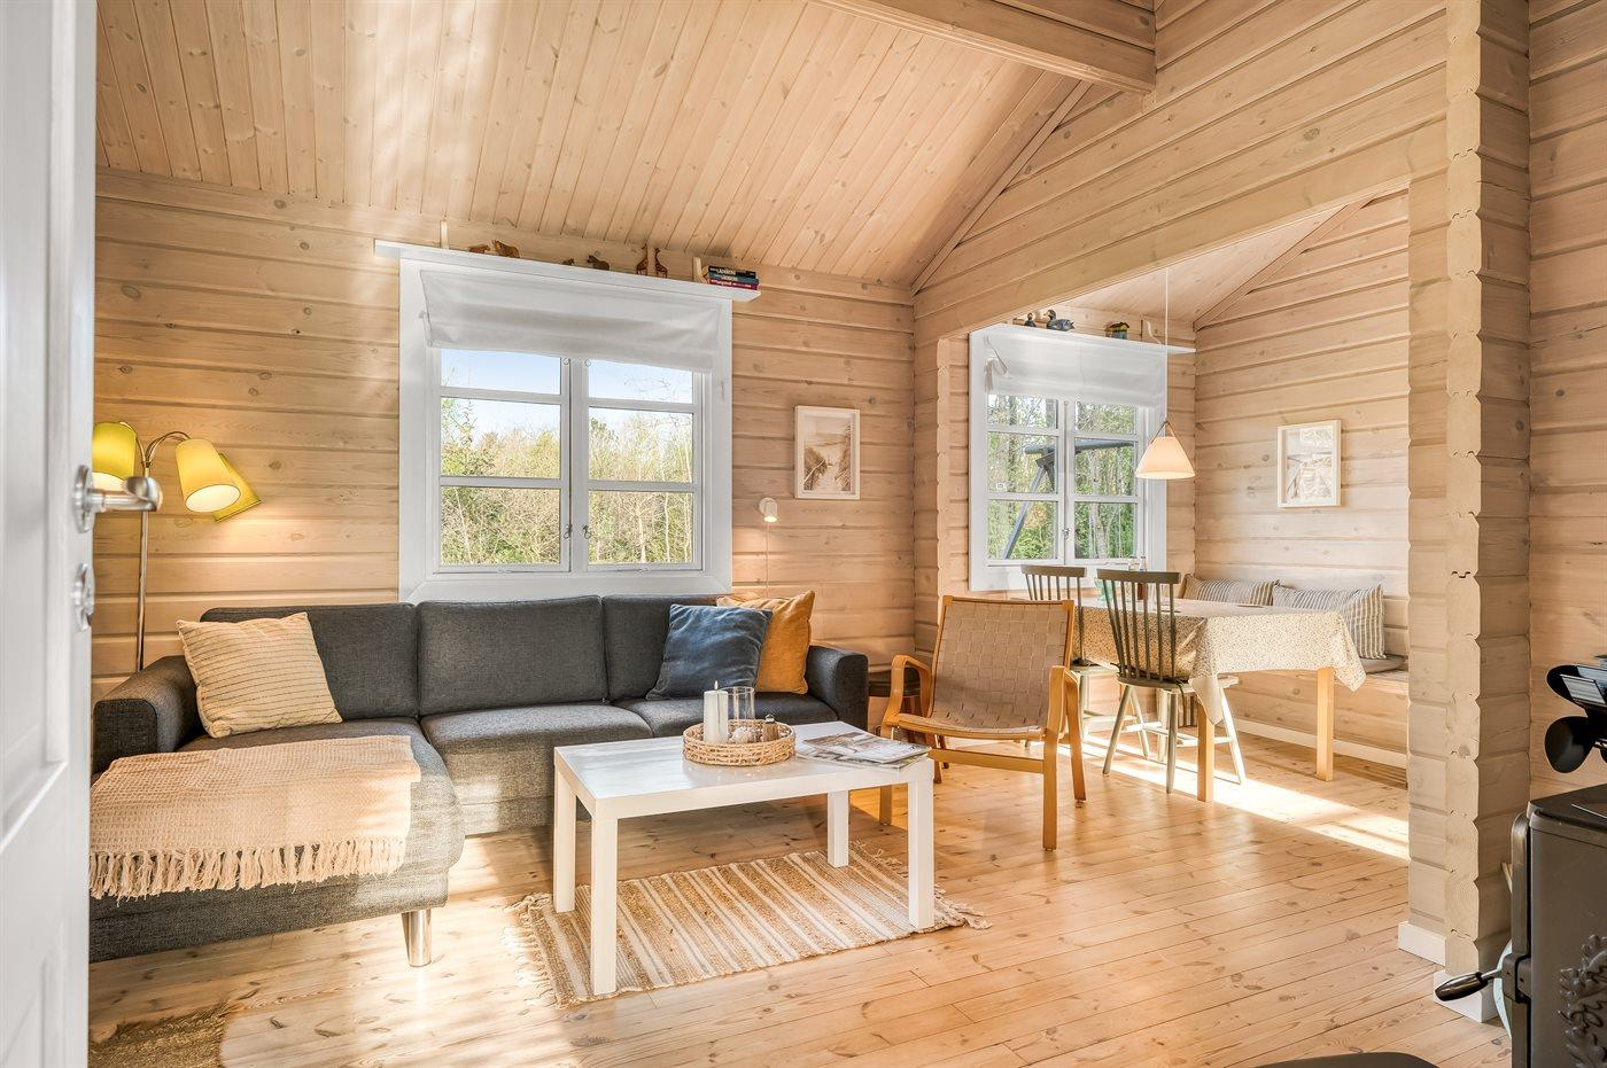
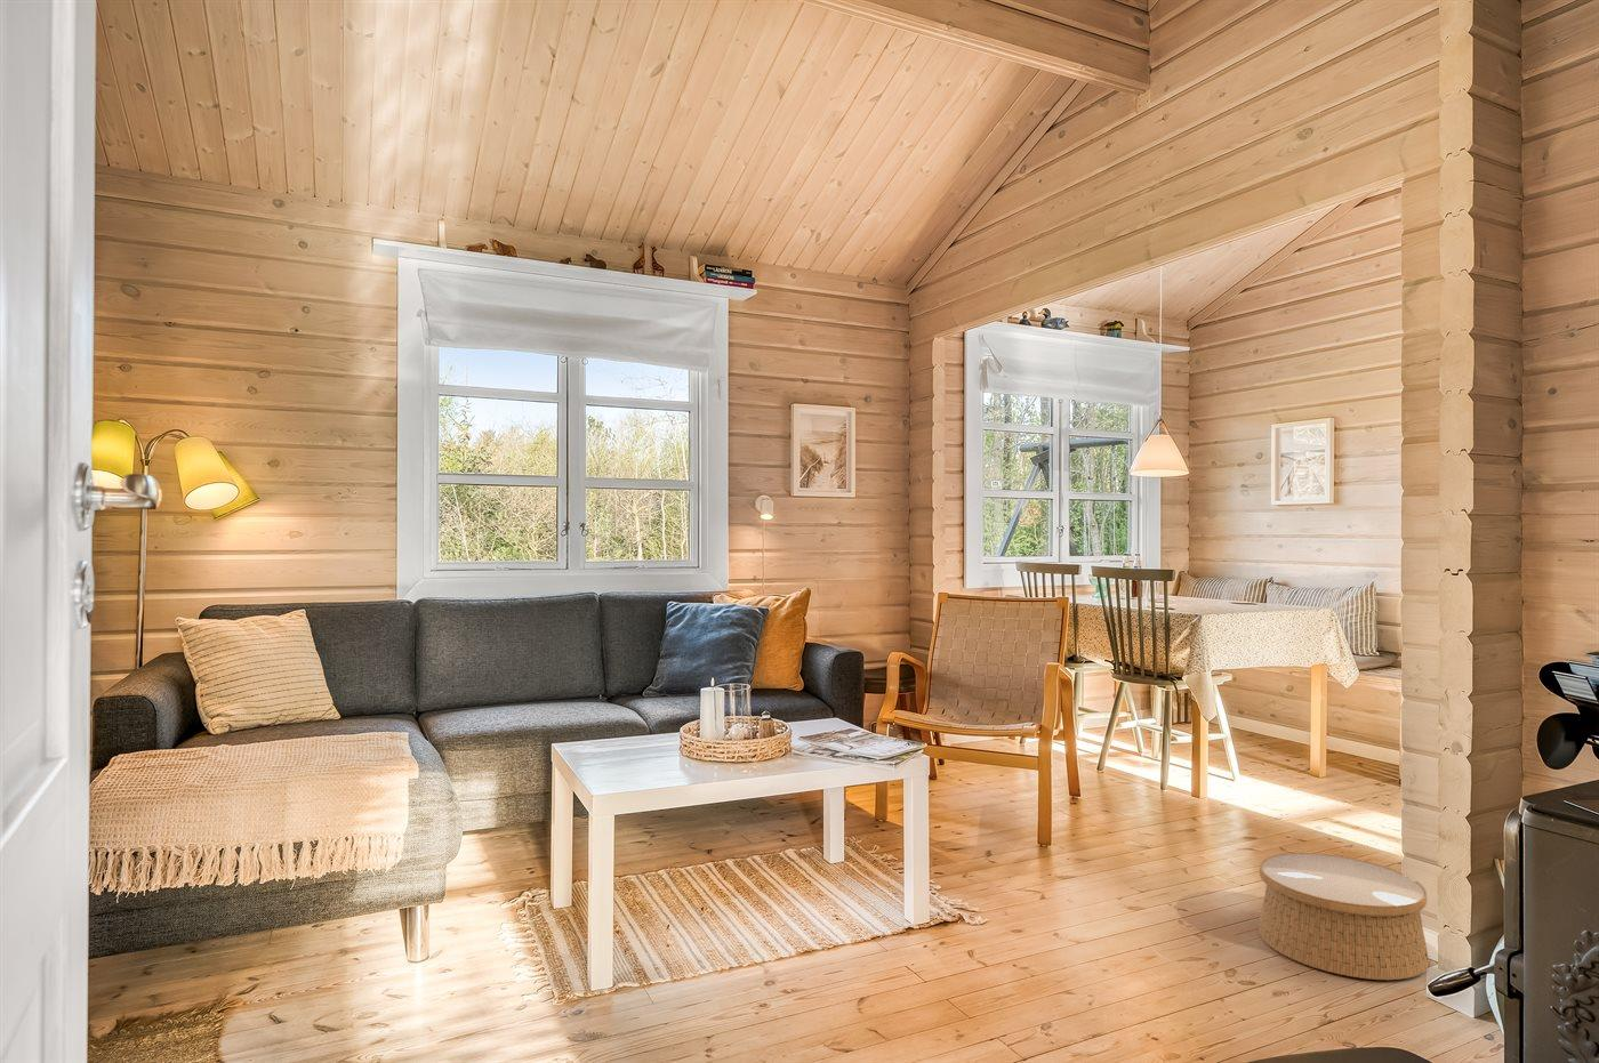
+ woven basket [1257,852,1429,981]
